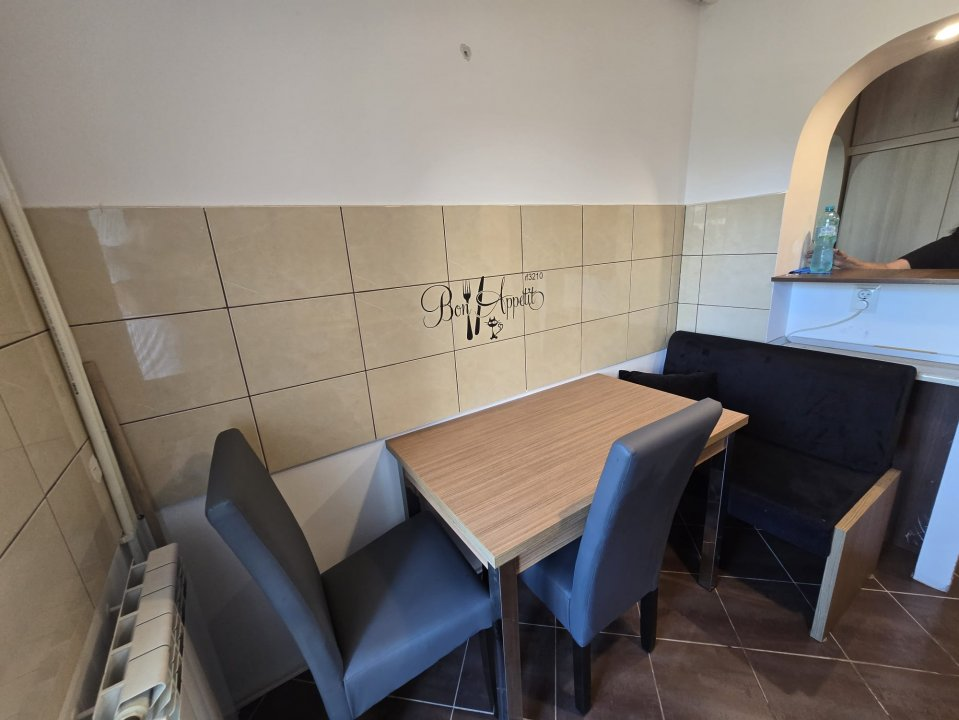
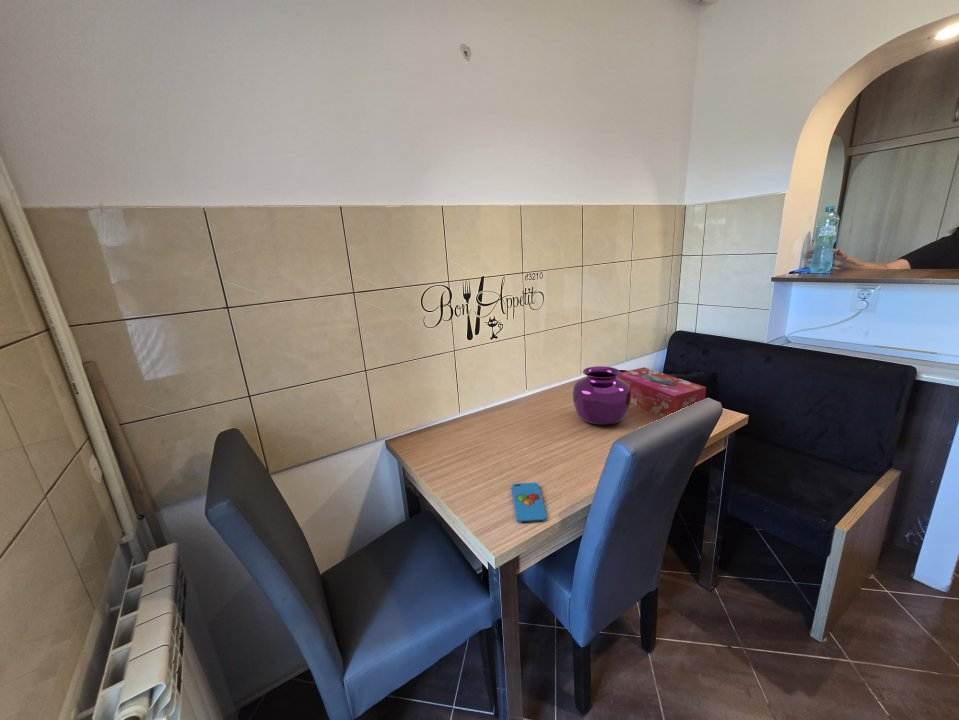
+ smartphone [511,481,548,524]
+ vase [572,365,631,426]
+ tissue box [616,366,707,418]
